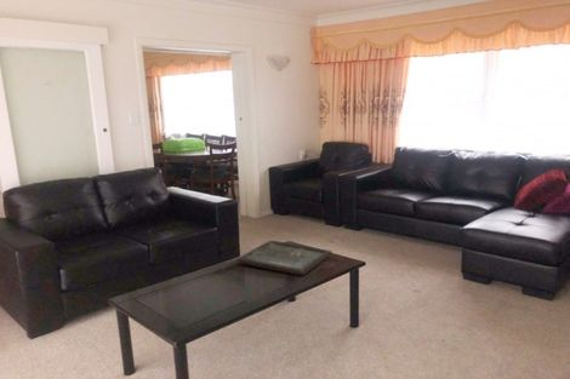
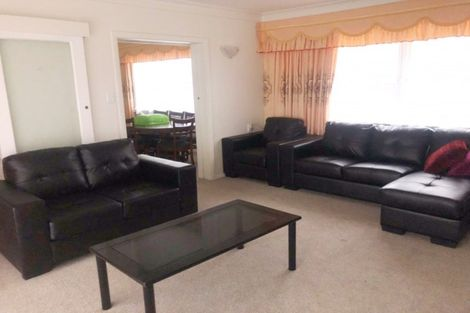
- board game [236,240,334,276]
